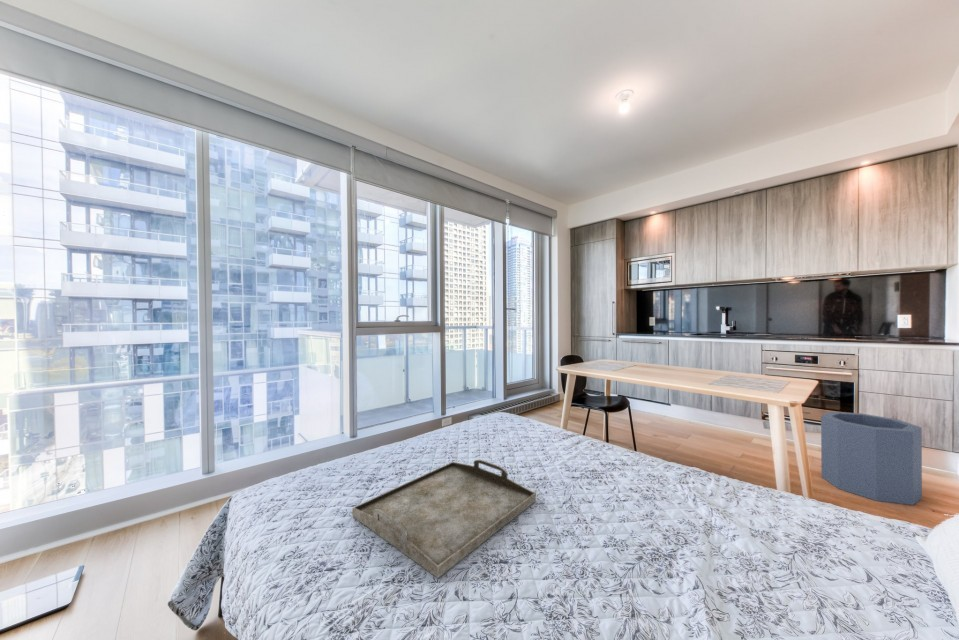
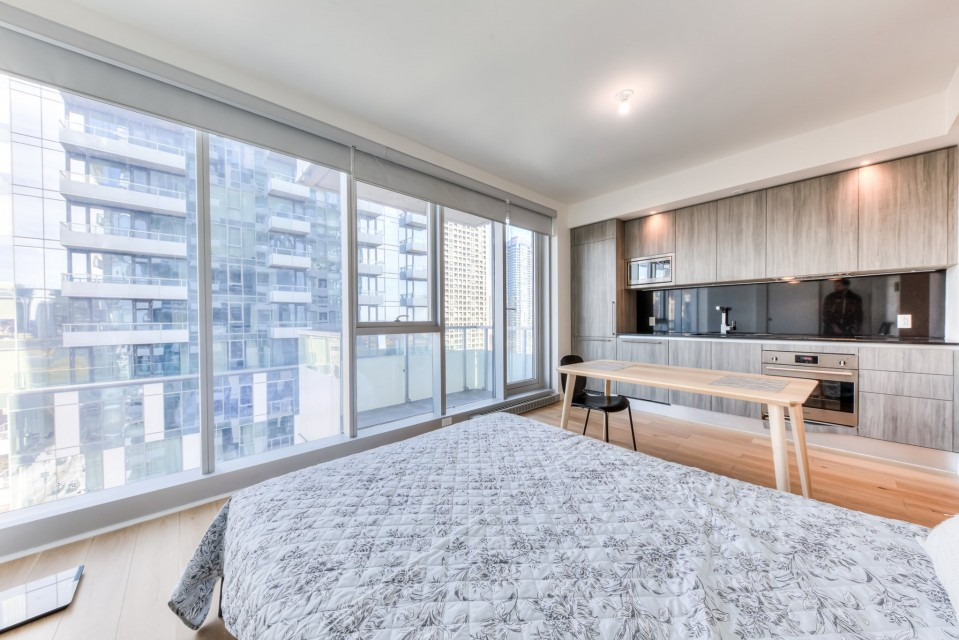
- serving tray [351,459,537,579]
- trash can [820,411,923,506]
